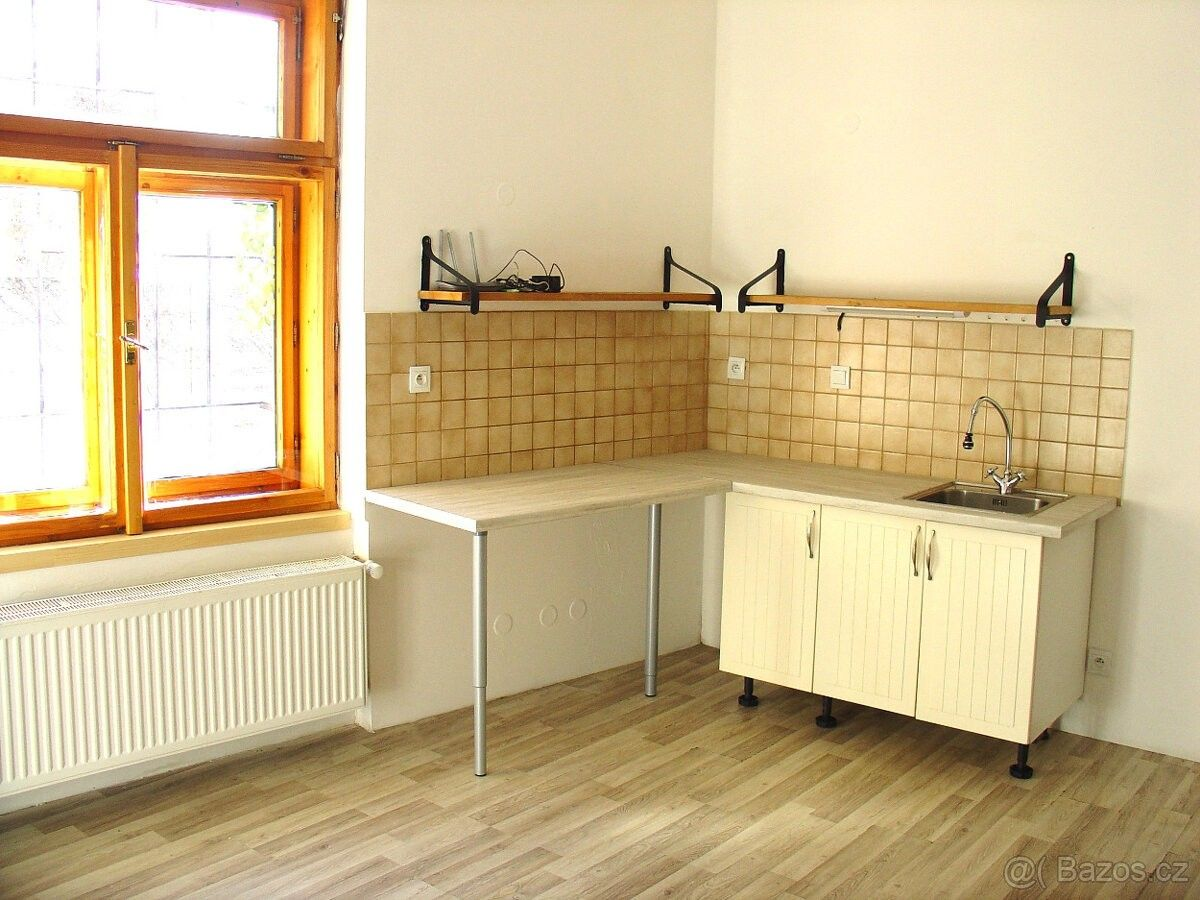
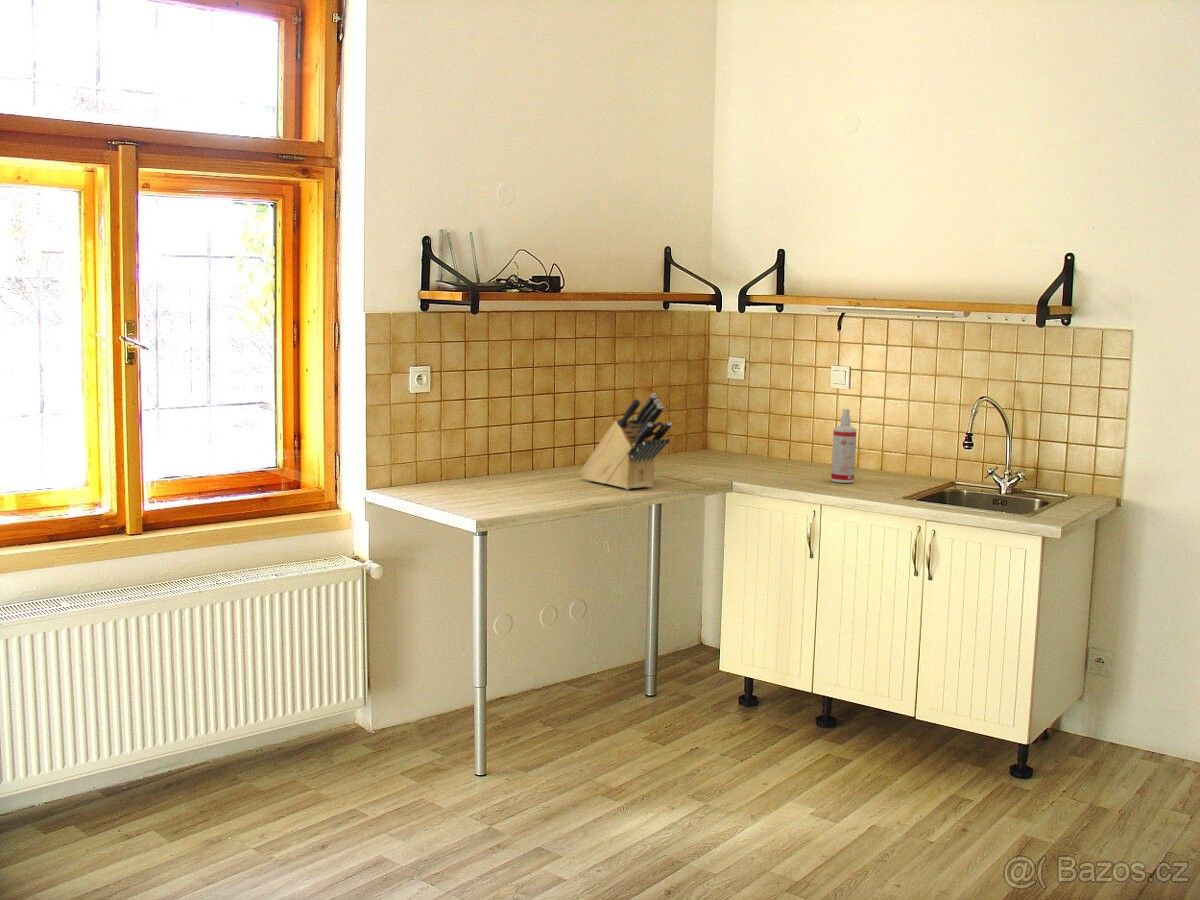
+ knife block [579,392,672,490]
+ spray bottle [830,408,858,484]
